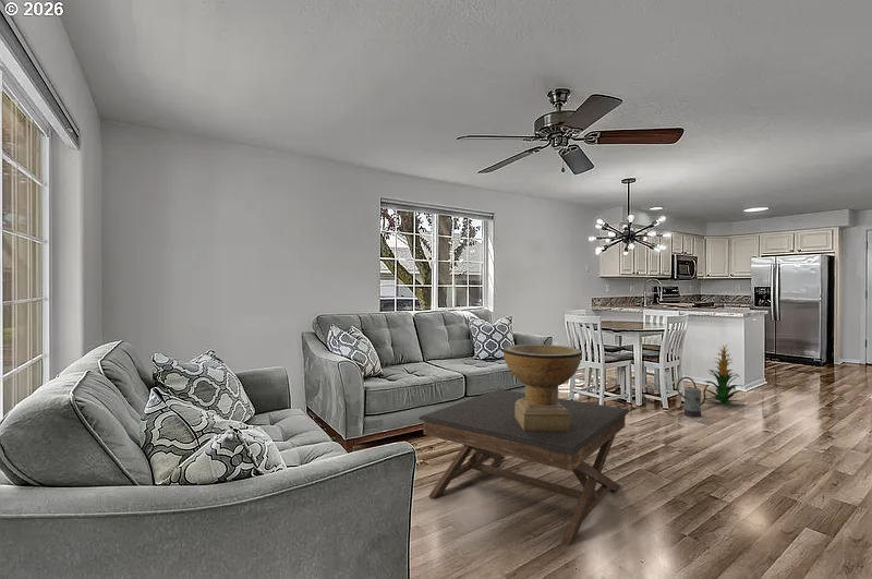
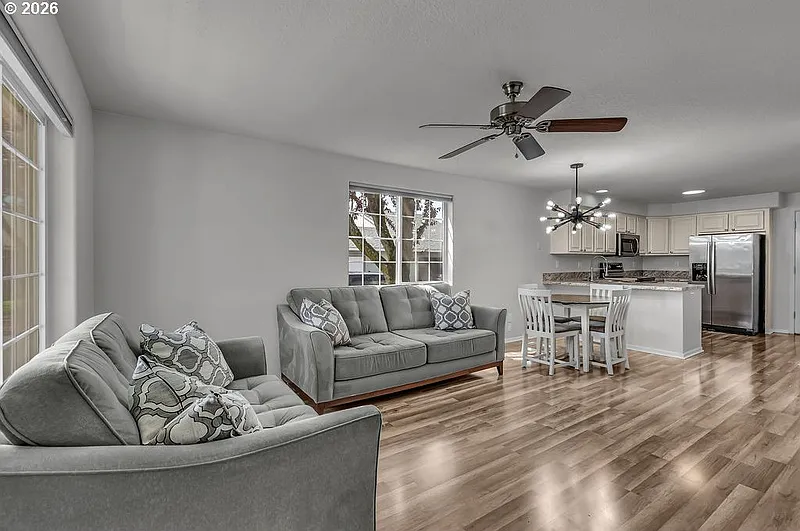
- indoor plant [701,343,747,408]
- coffee table [417,388,630,547]
- decorative bowl [502,343,583,431]
- watering can [676,376,710,418]
